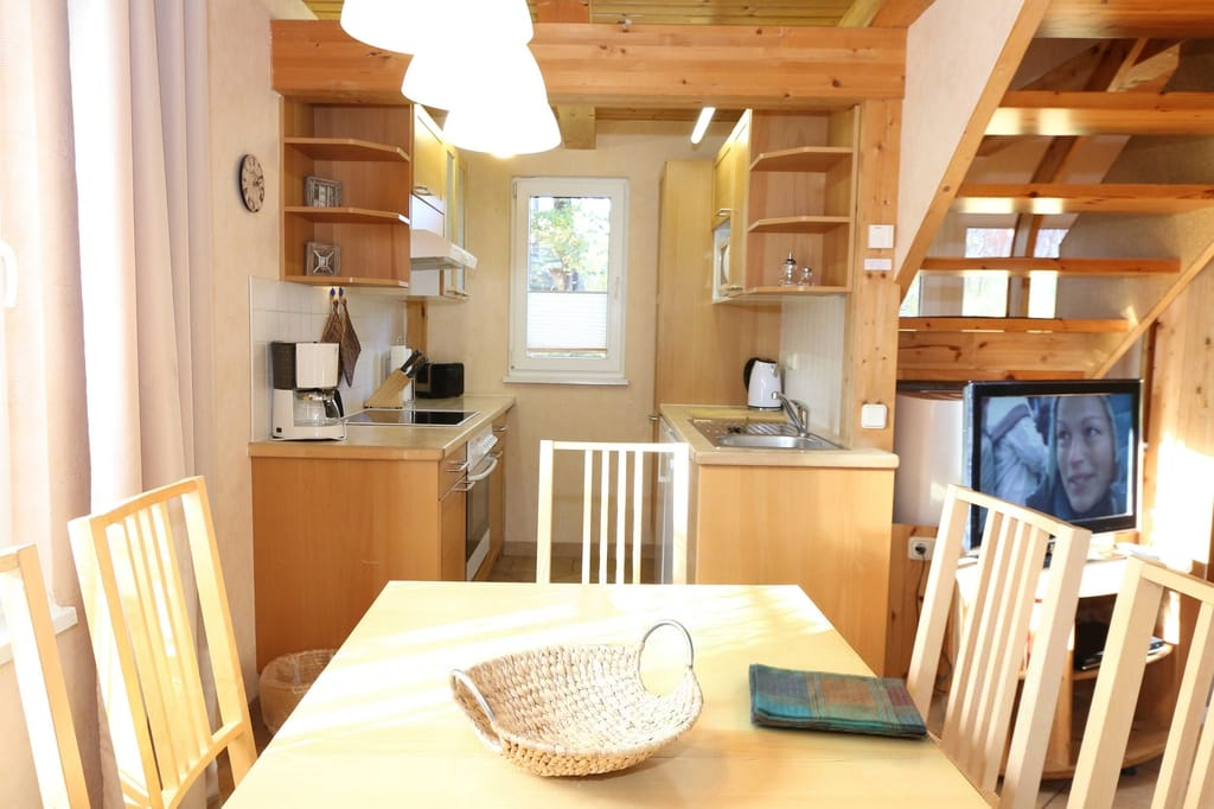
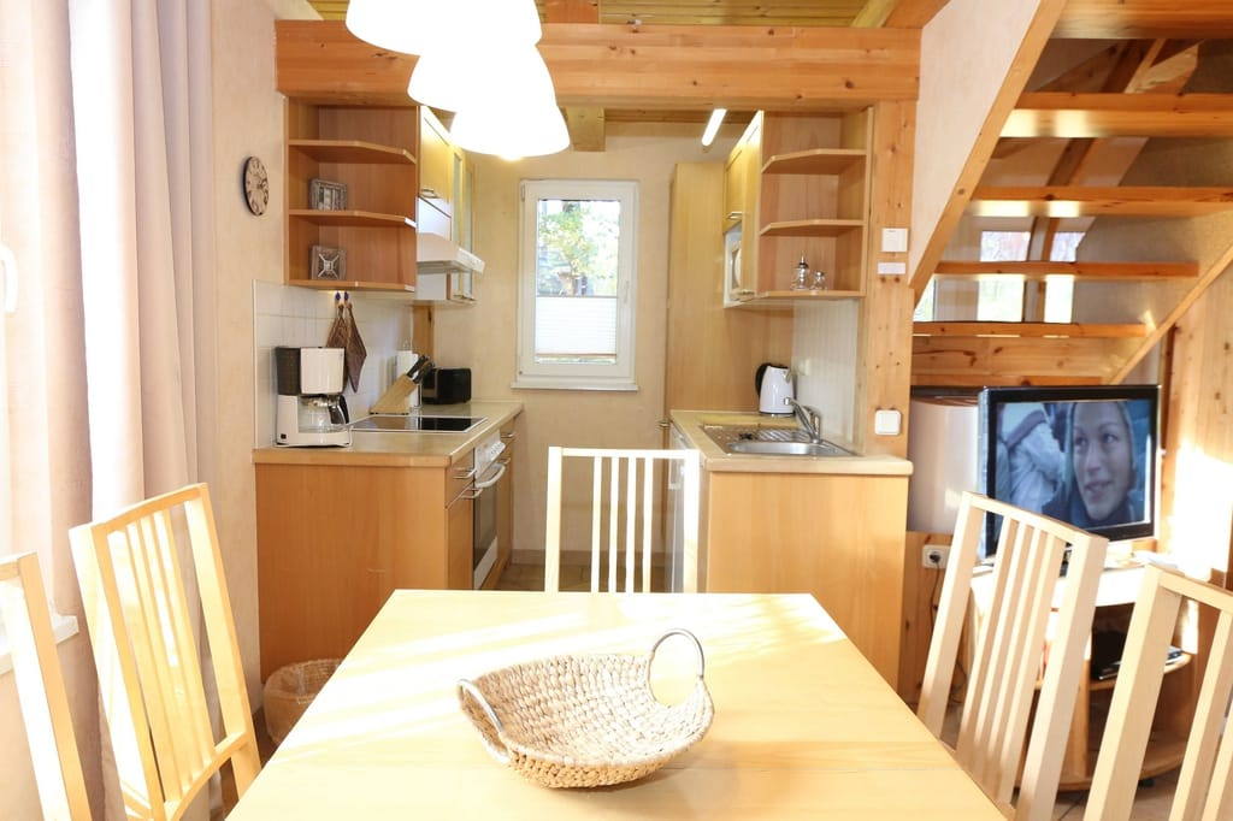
- dish towel [747,662,929,739]
